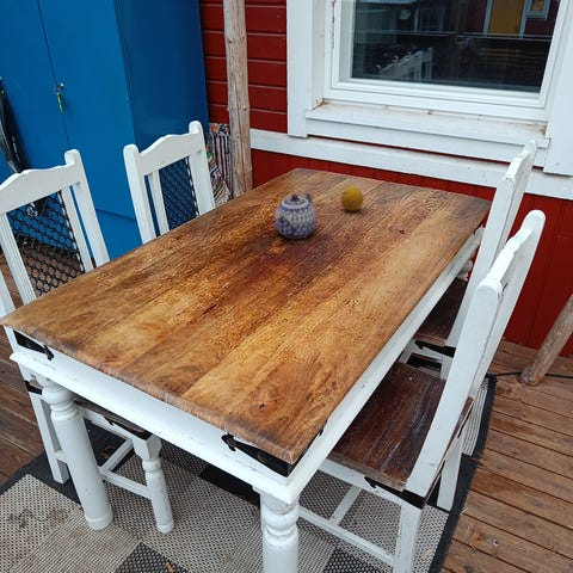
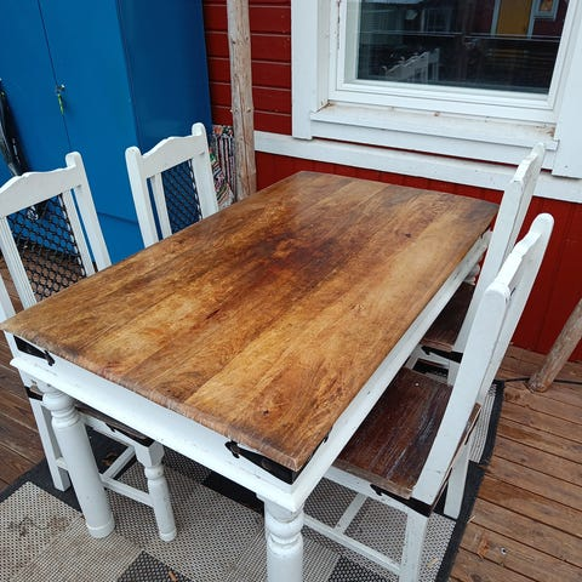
- fruit [340,186,364,211]
- teapot [273,192,318,240]
